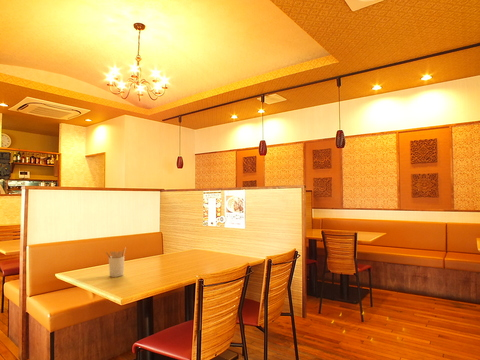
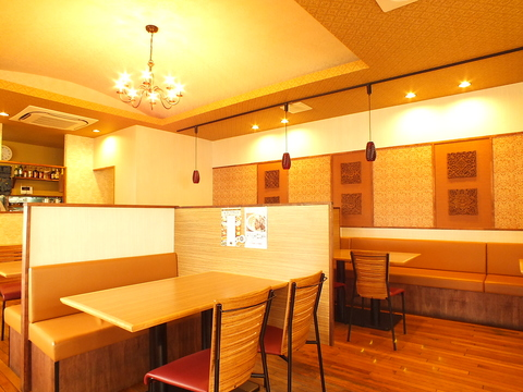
- utensil holder [105,246,127,278]
